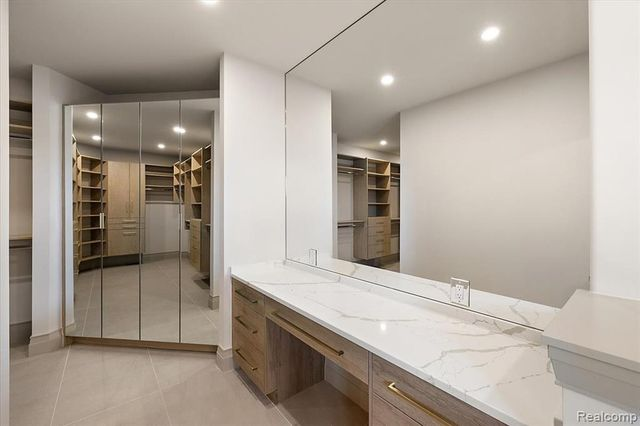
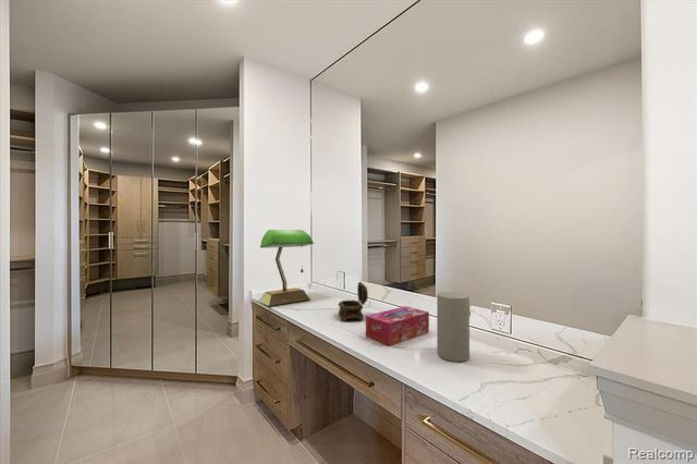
+ decorative vase [436,291,472,363]
+ tissue box [365,305,430,346]
+ jewelry box [338,281,369,322]
+ table lamp [258,229,315,308]
